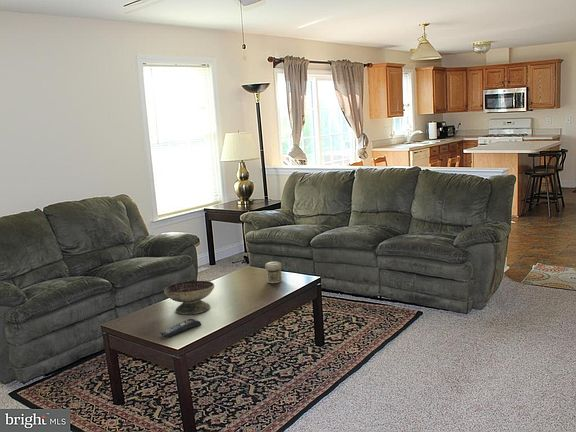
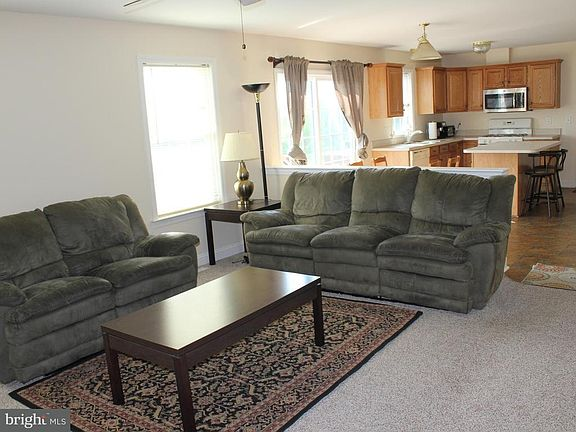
- decorative bowl [163,280,215,315]
- remote control [159,318,202,338]
- jar [264,261,283,284]
